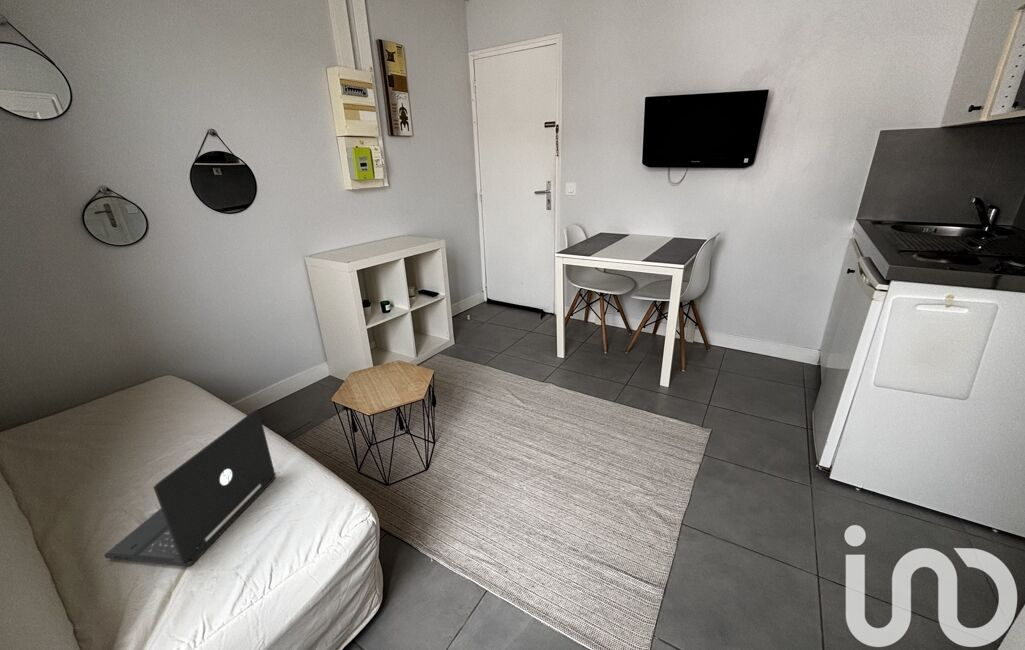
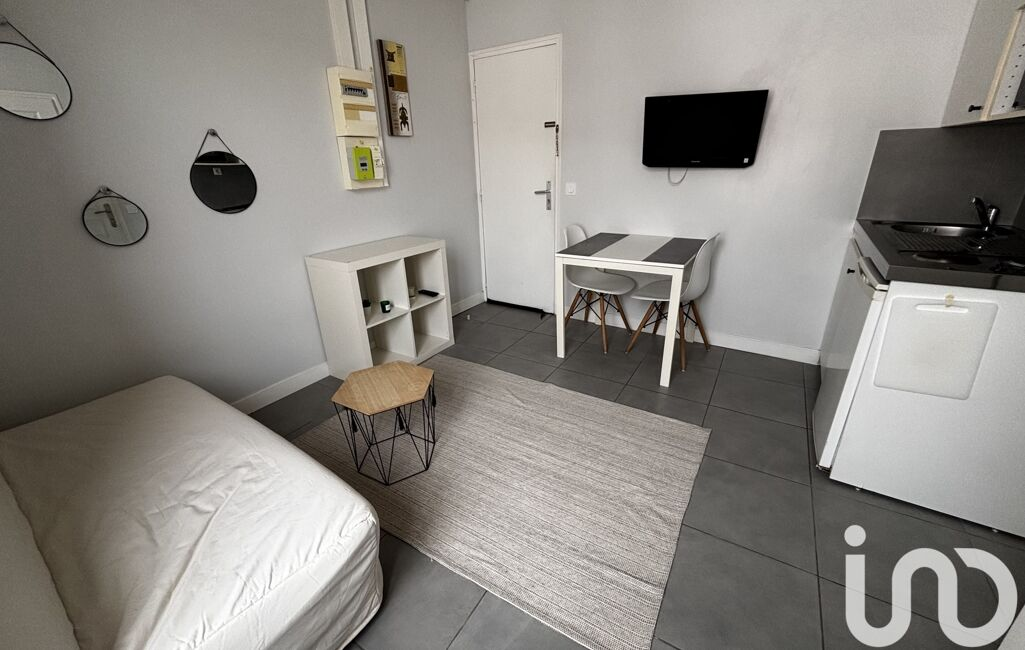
- laptop [103,408,277,568]
